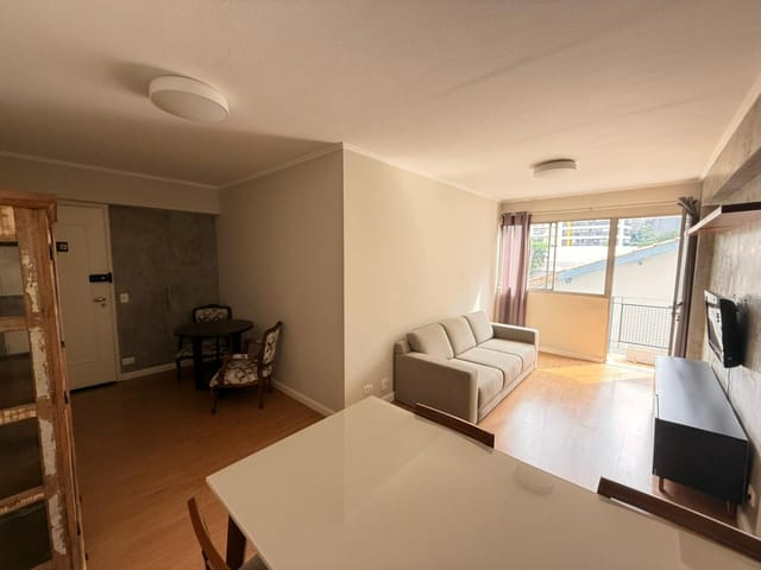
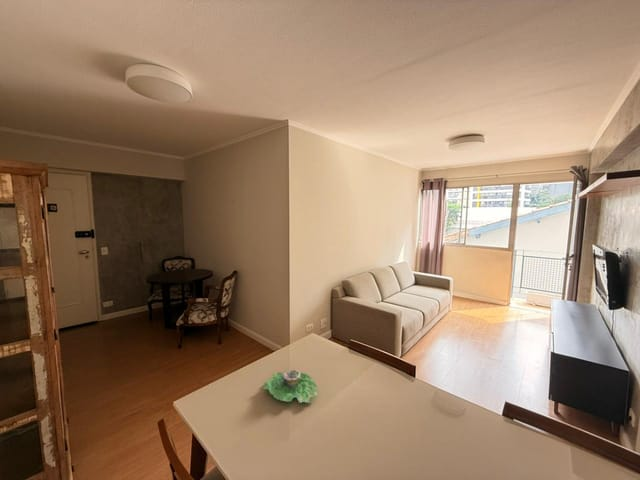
+ succulent planter [263,369,319,404]
